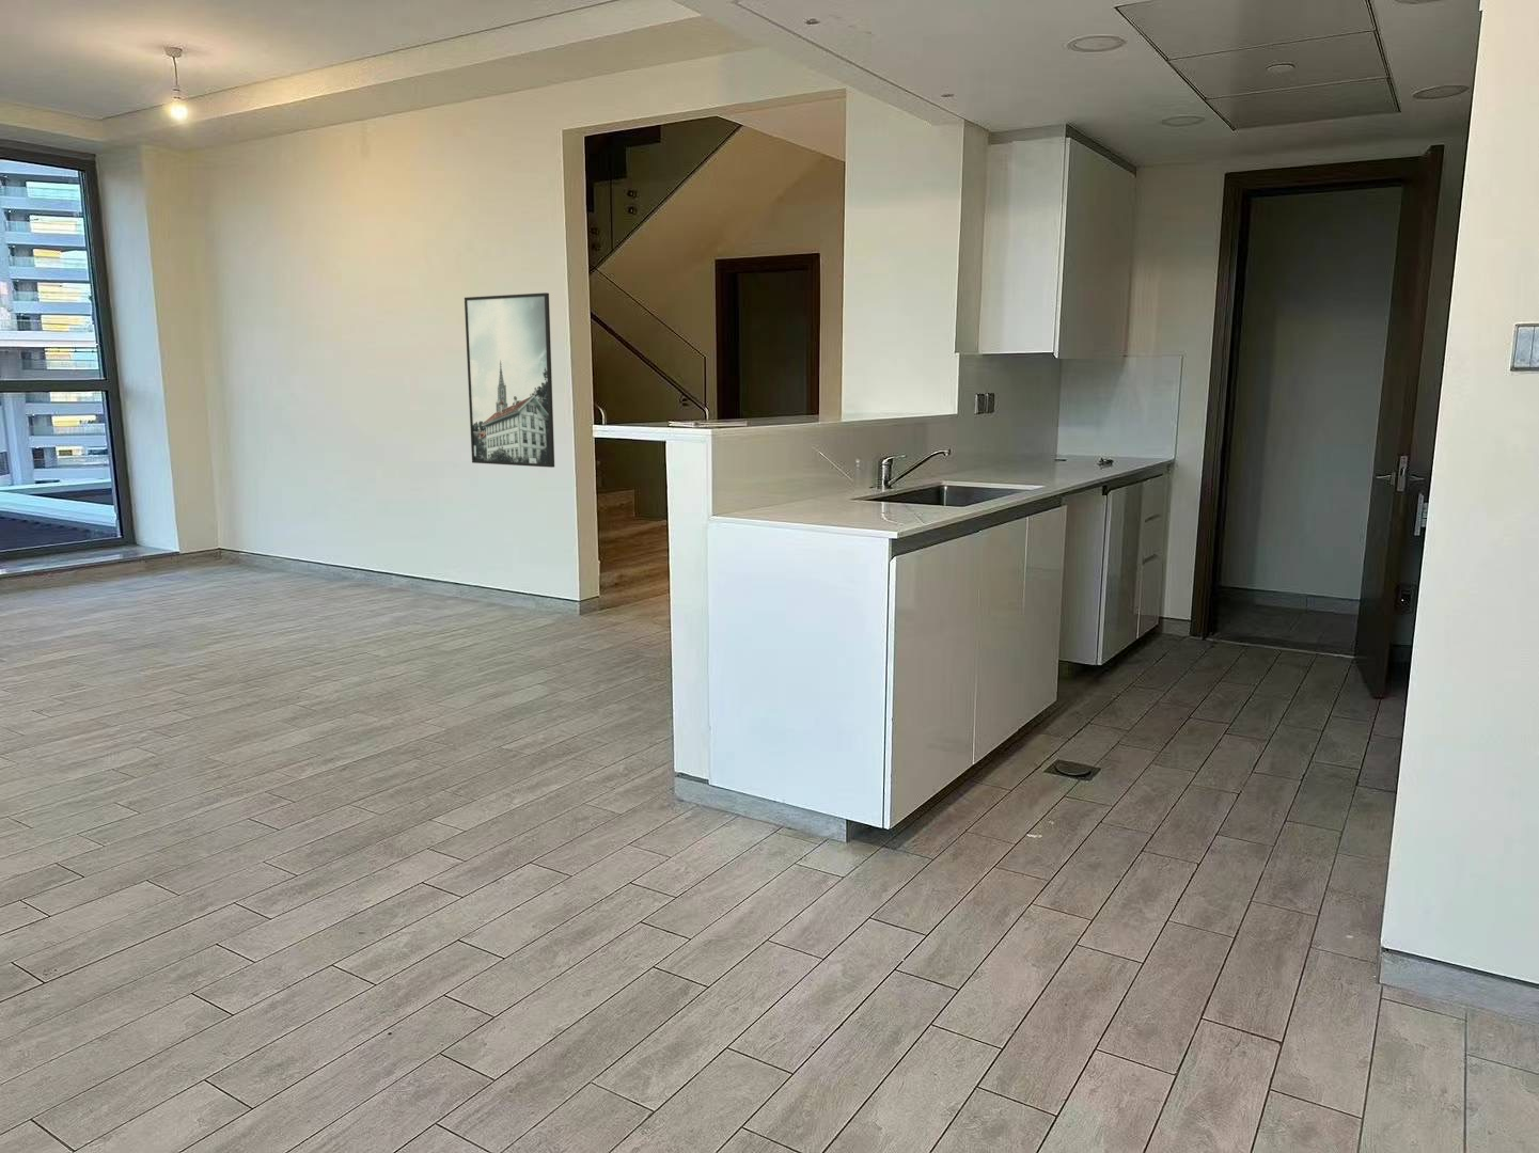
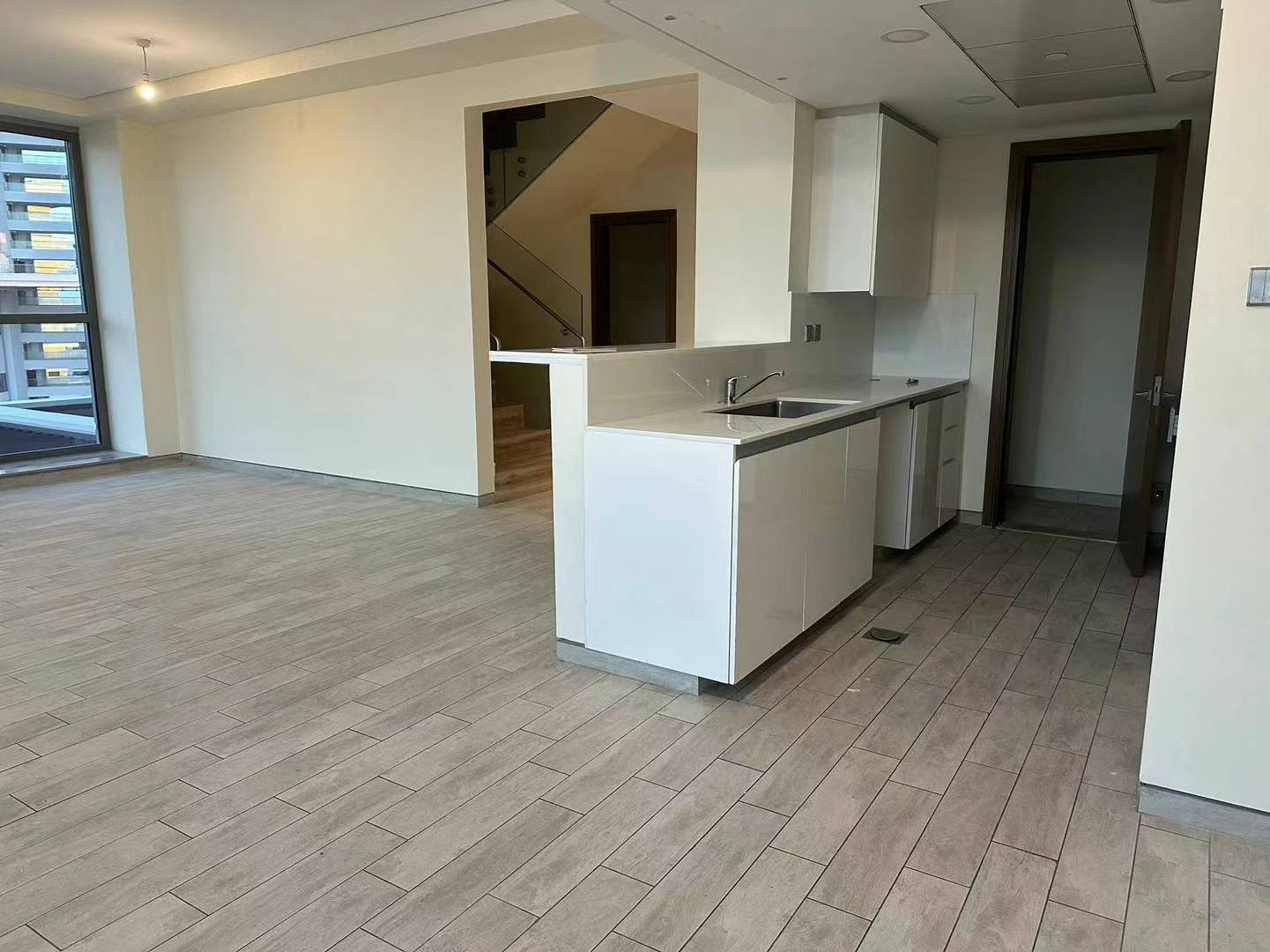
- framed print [463,292,555,469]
